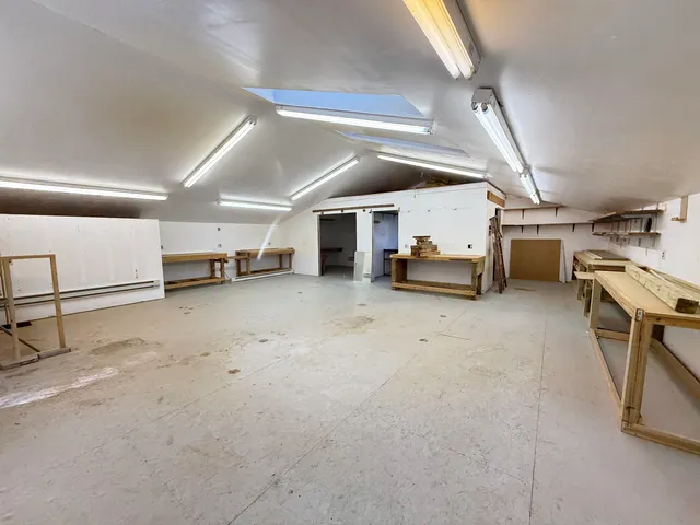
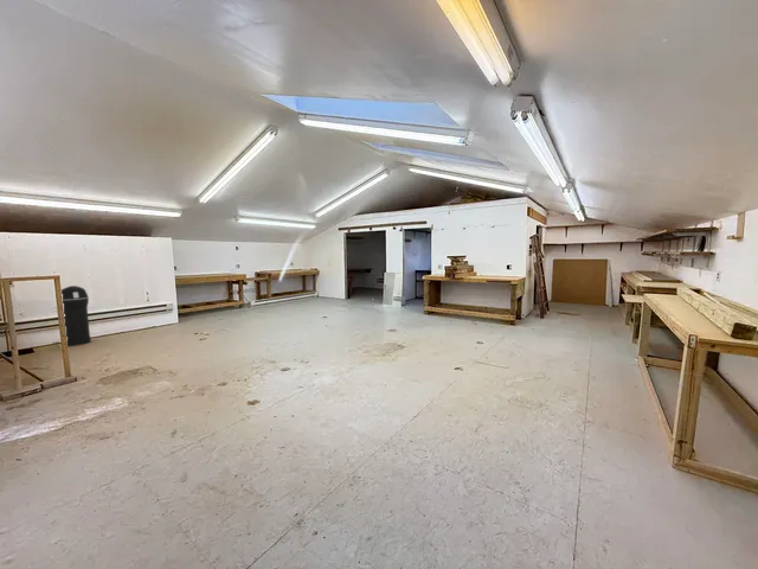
+ trash can [60,284,92,347]
